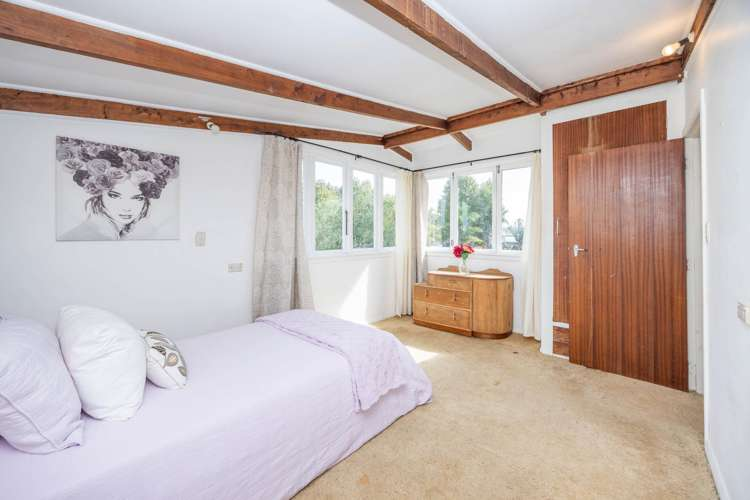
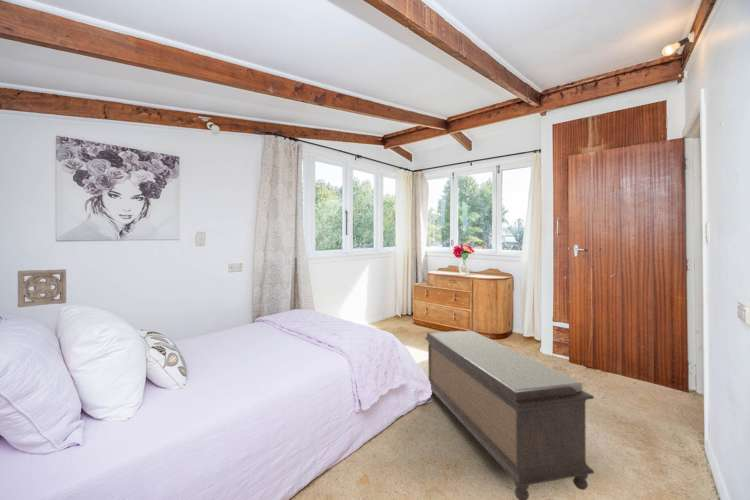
+ bench [424,330,595,500]
+ wall ornament [16,268,67,308]
